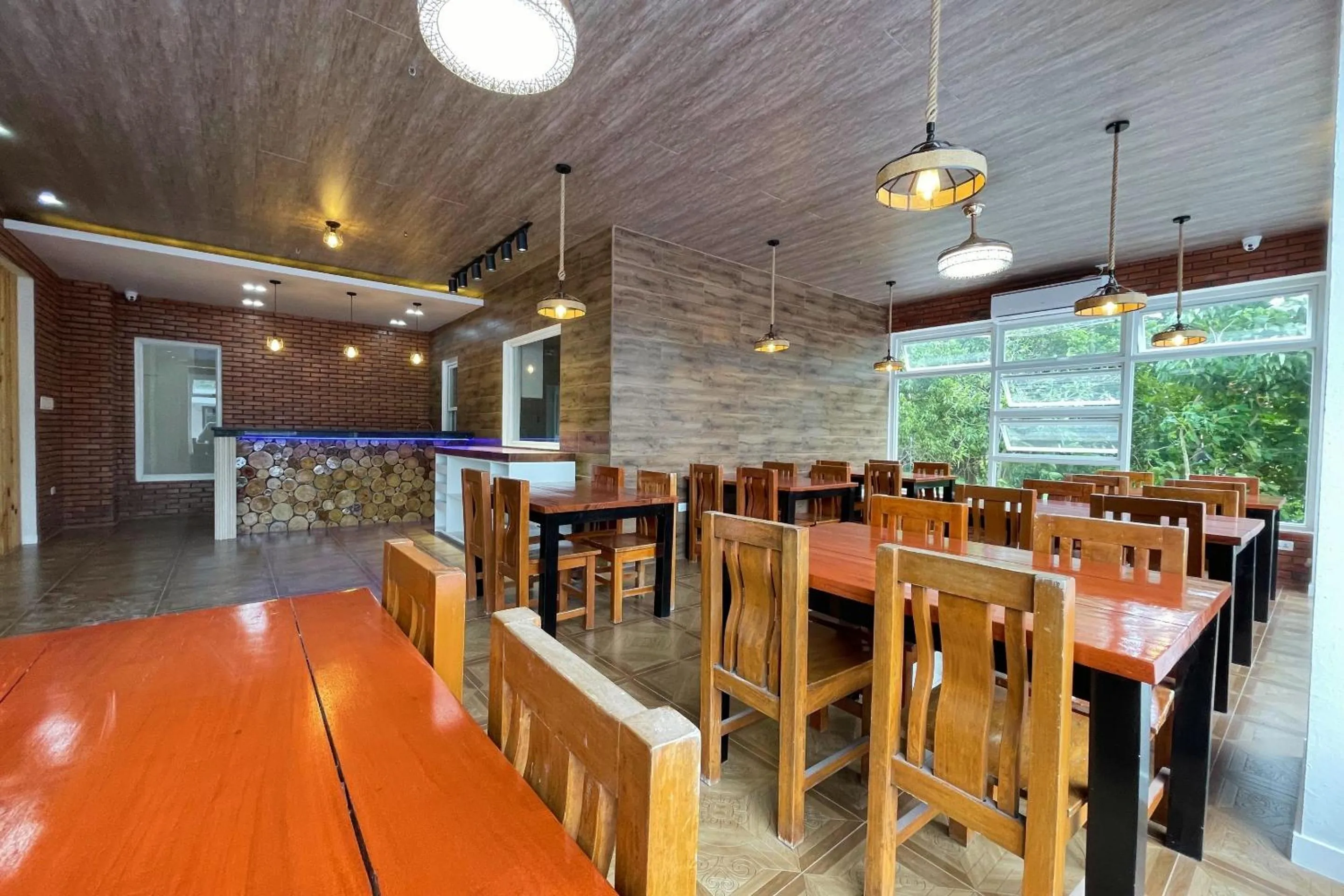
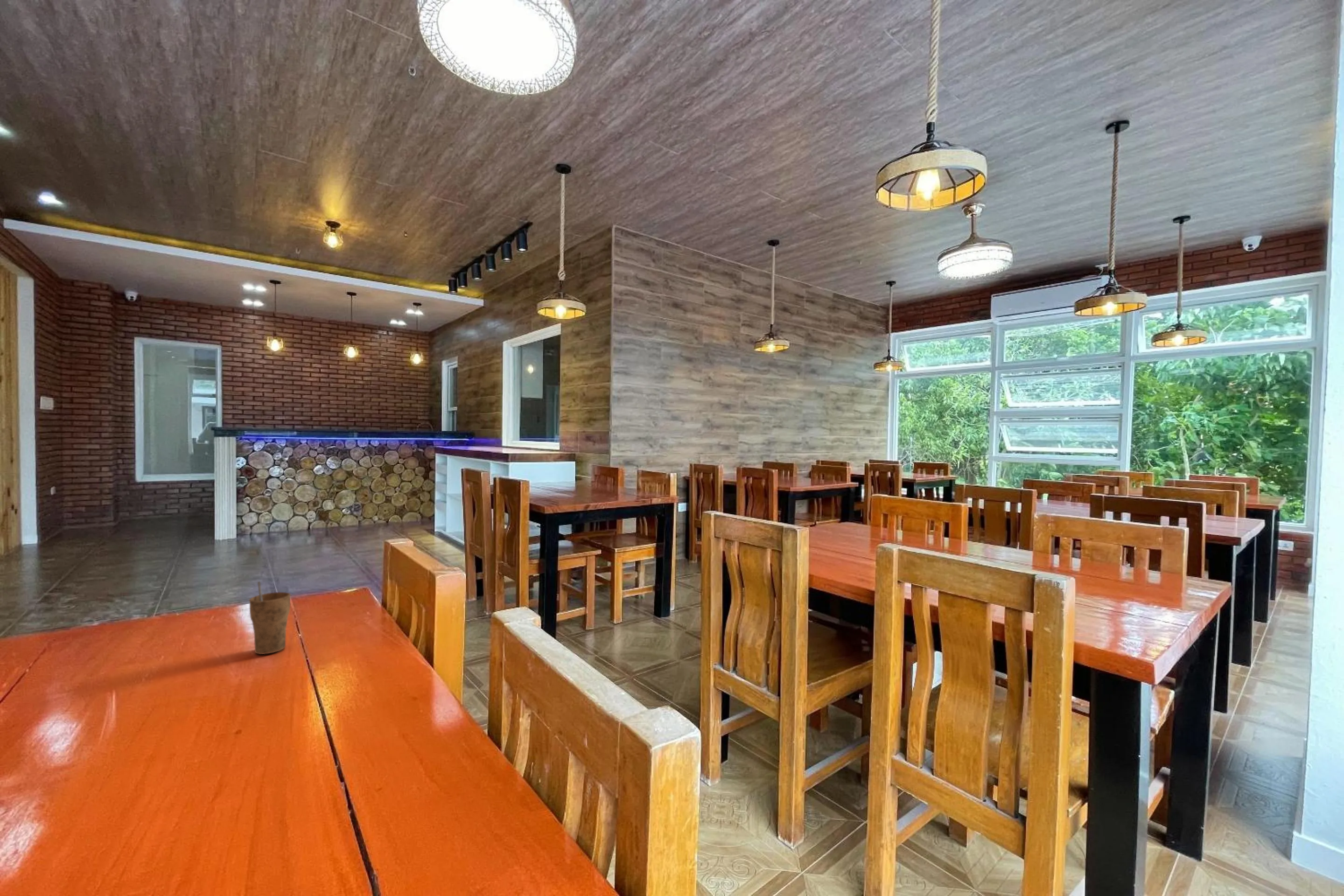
+ cup [249,581,291,655]
